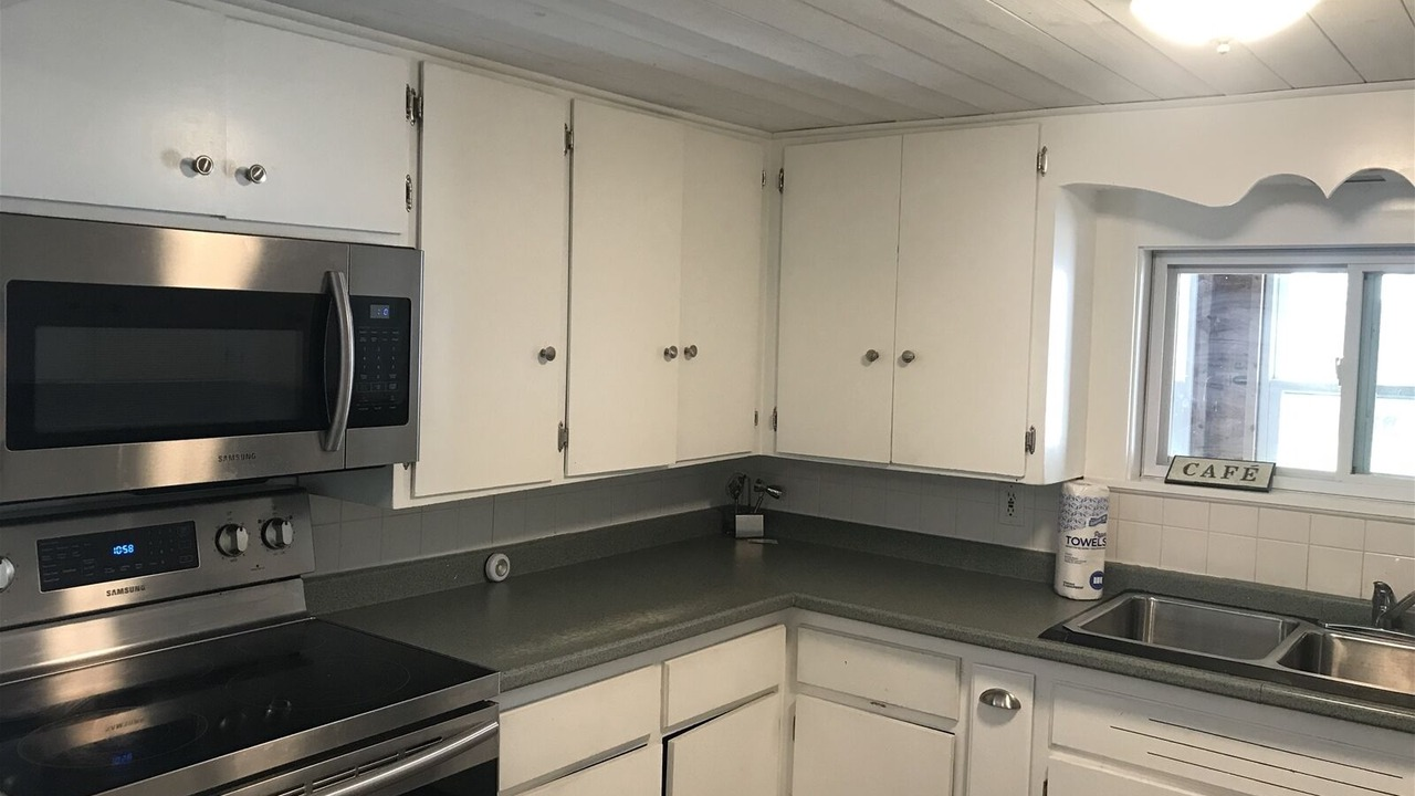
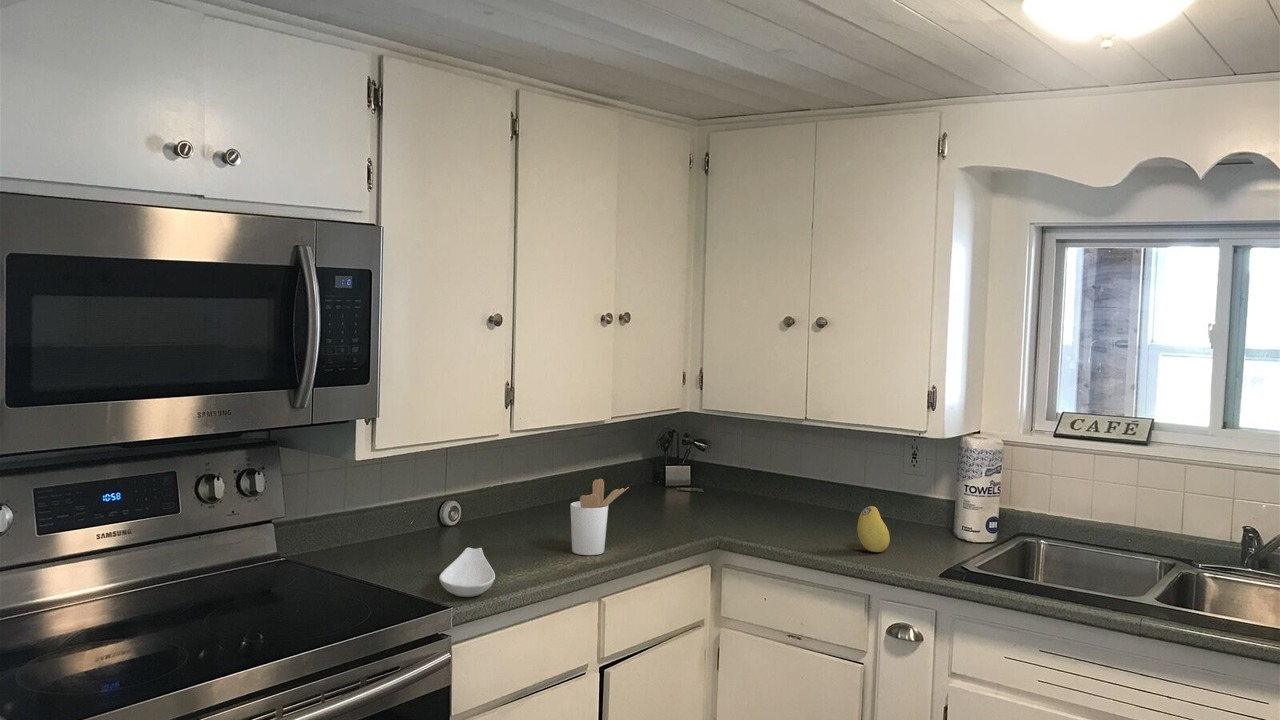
+ fruit [856,505,891,553]
+ utensil holder [569,478,630,556]
+ spoon rest [438,547,496,598]
